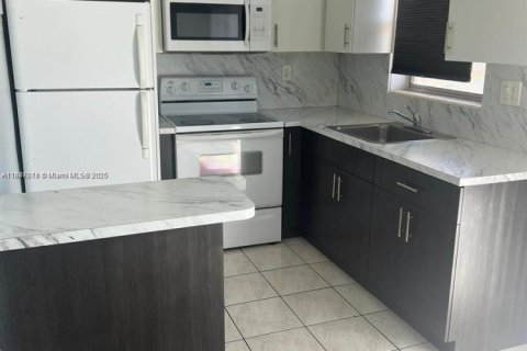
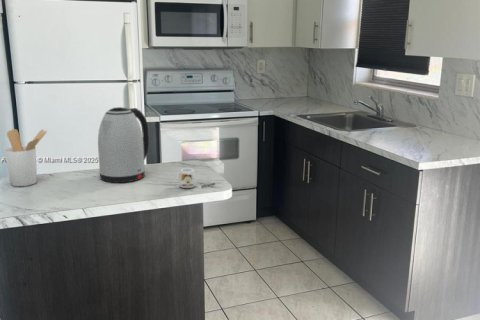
+ mug [178,167,216,189]
+ utensil holder [3,128,48,187]
+ kettle [97,106,150,184]
